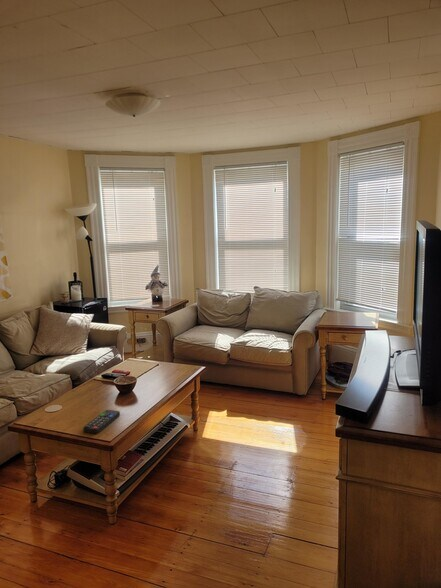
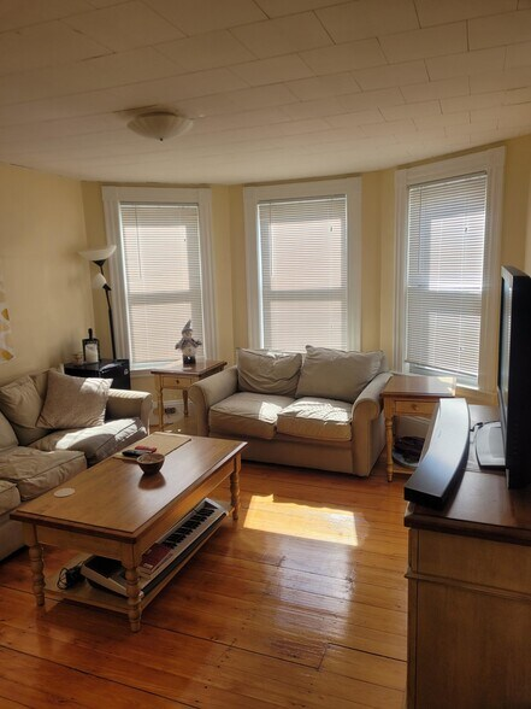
- remote control [82,409,121,435]
